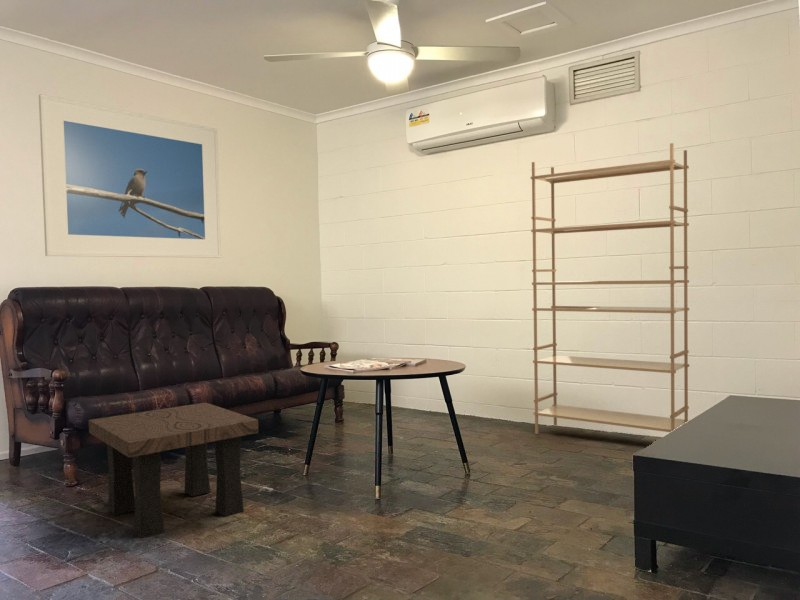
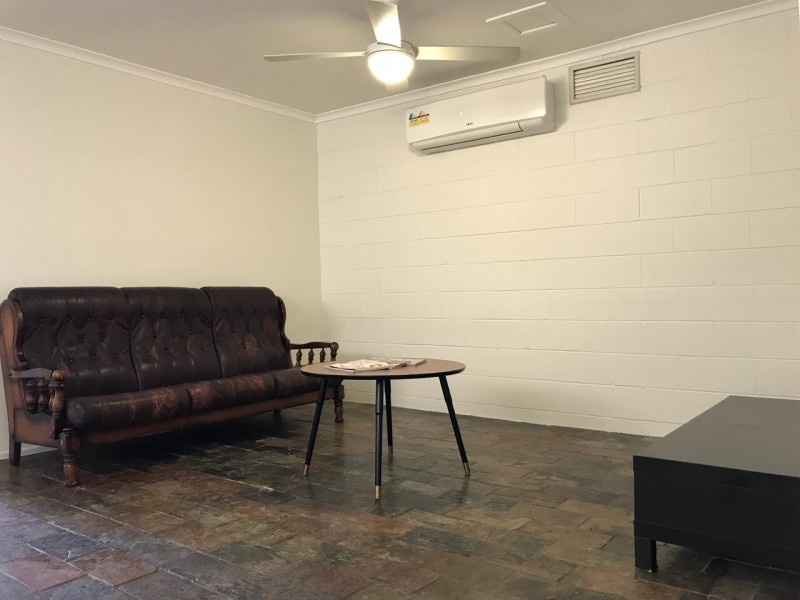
- side table [88,402,259,539]
- bookshelf [530,142,690,435]
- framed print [38,93,222,259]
